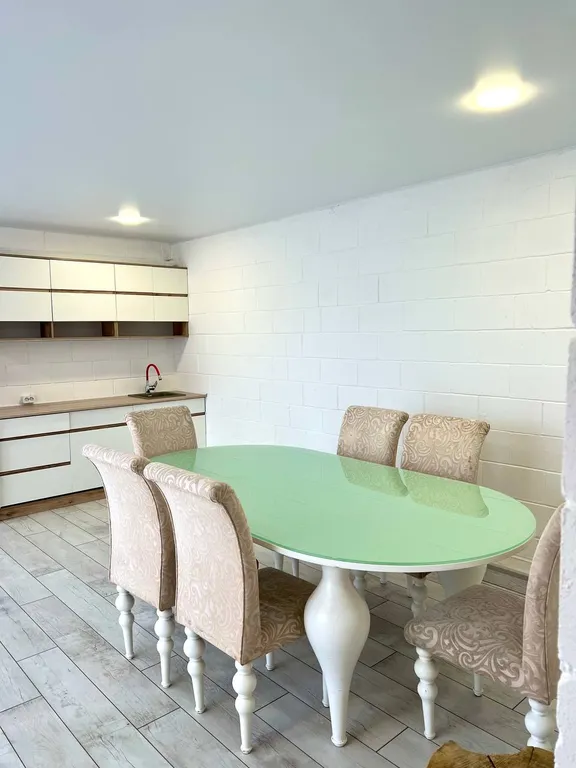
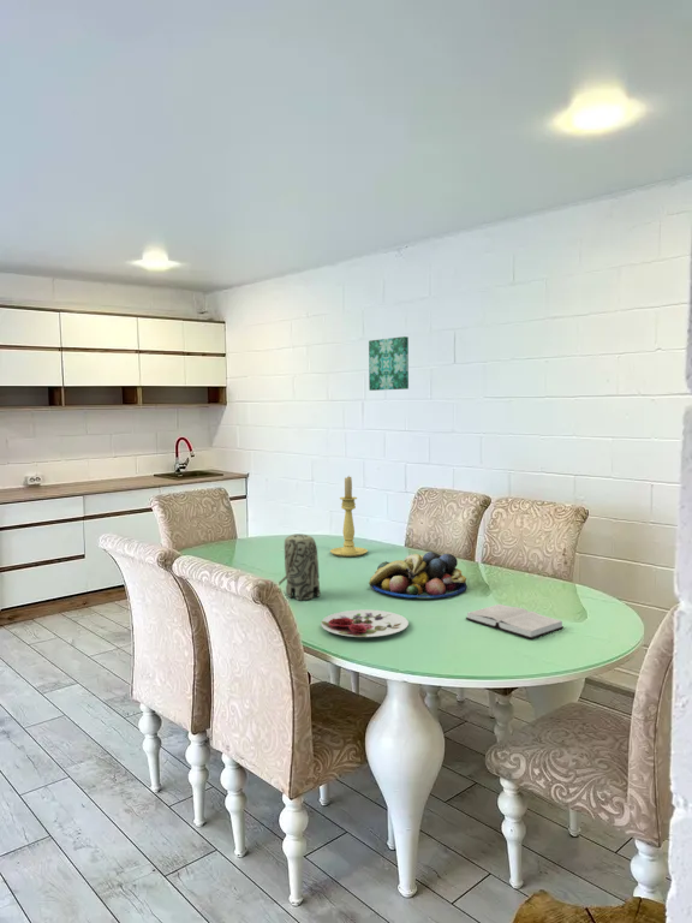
+ hardback book [465,603,565,639]
+ toy elephant [278,532,321,601]
+ wall art [368,335,410,392]
+ candle holder [329,476,369,558]
+ plate [320,608,410,638]
+ fruit bowl [368,550,469,599]
